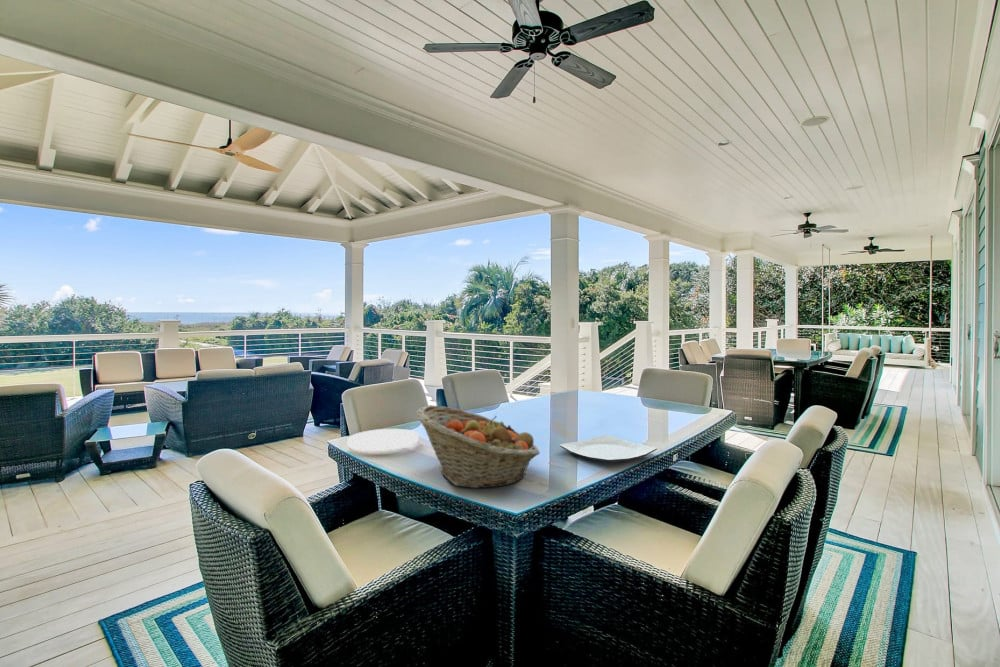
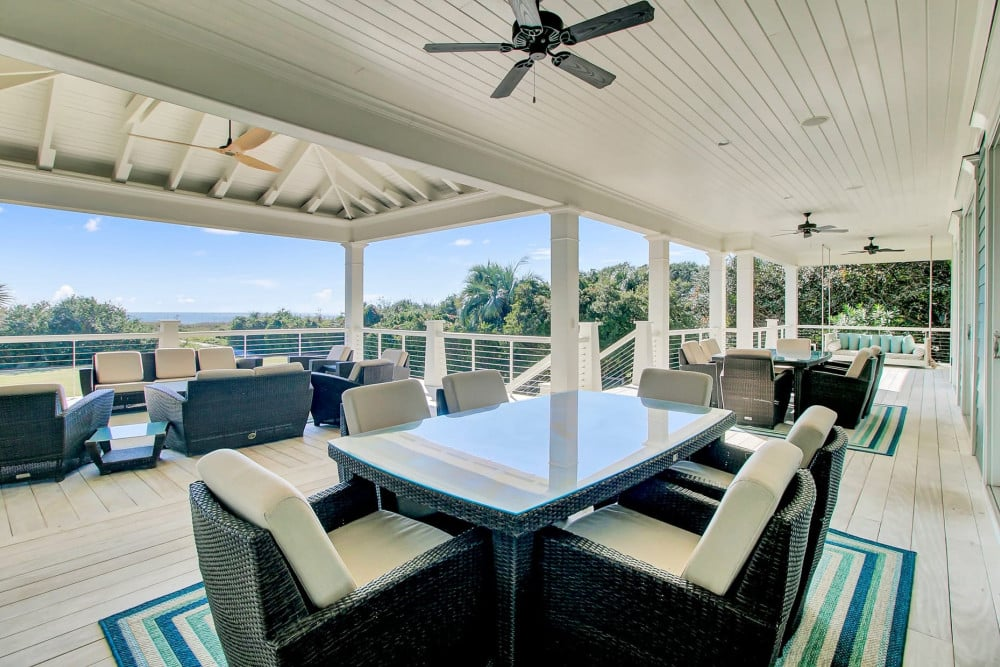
- plate [346,428,419,452]
- plate [559,434,658,463]
- fruit basket [415,405,541,489]
